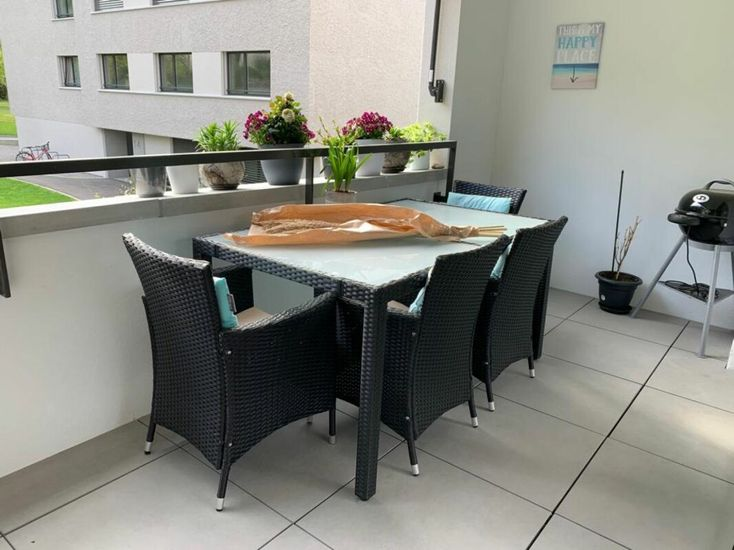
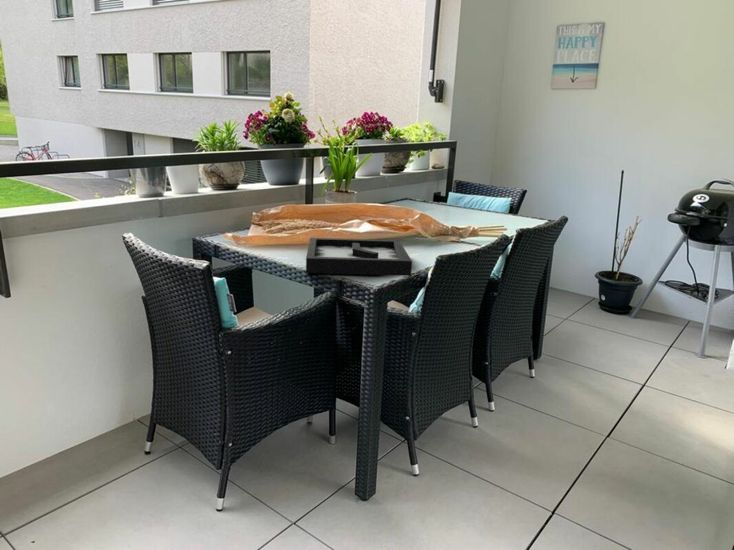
+ decorative tray [305,237,413,277]
